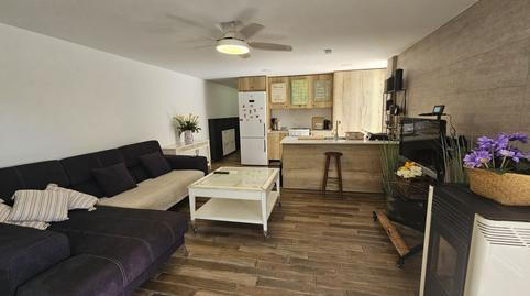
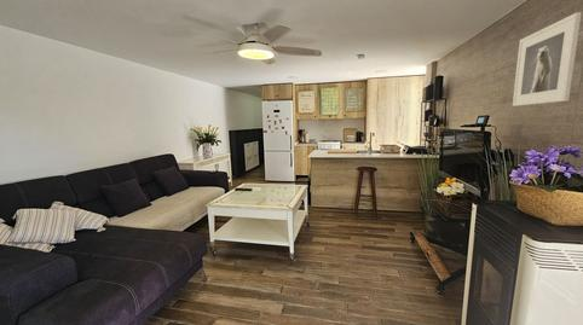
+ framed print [512,11,582,108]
